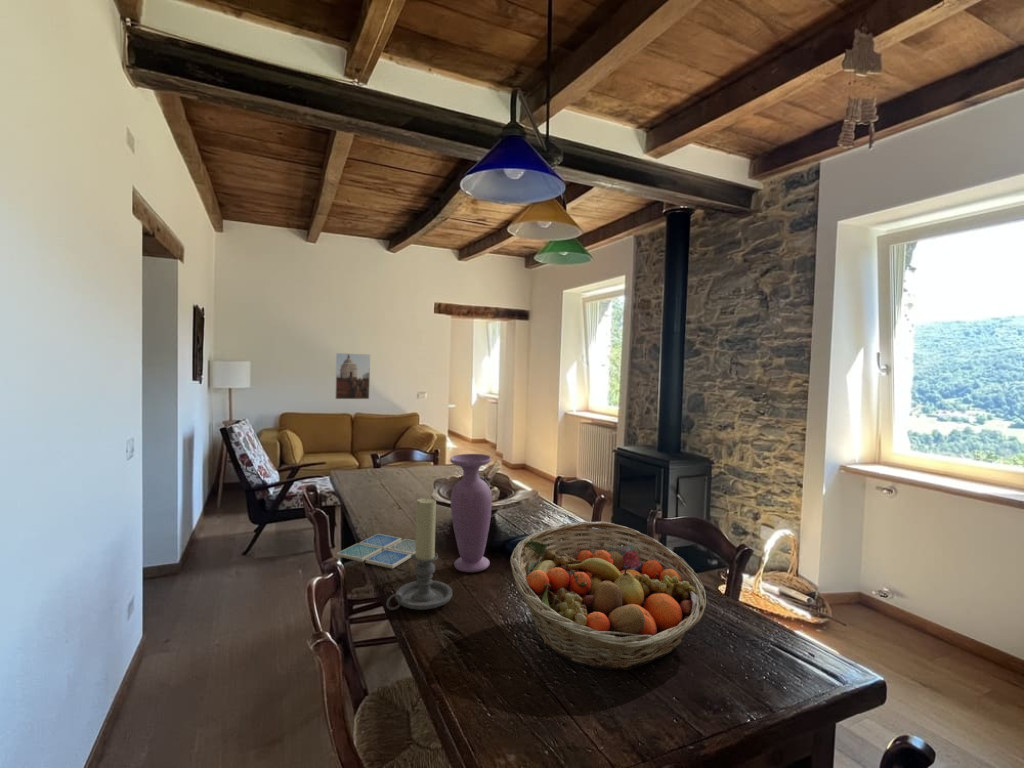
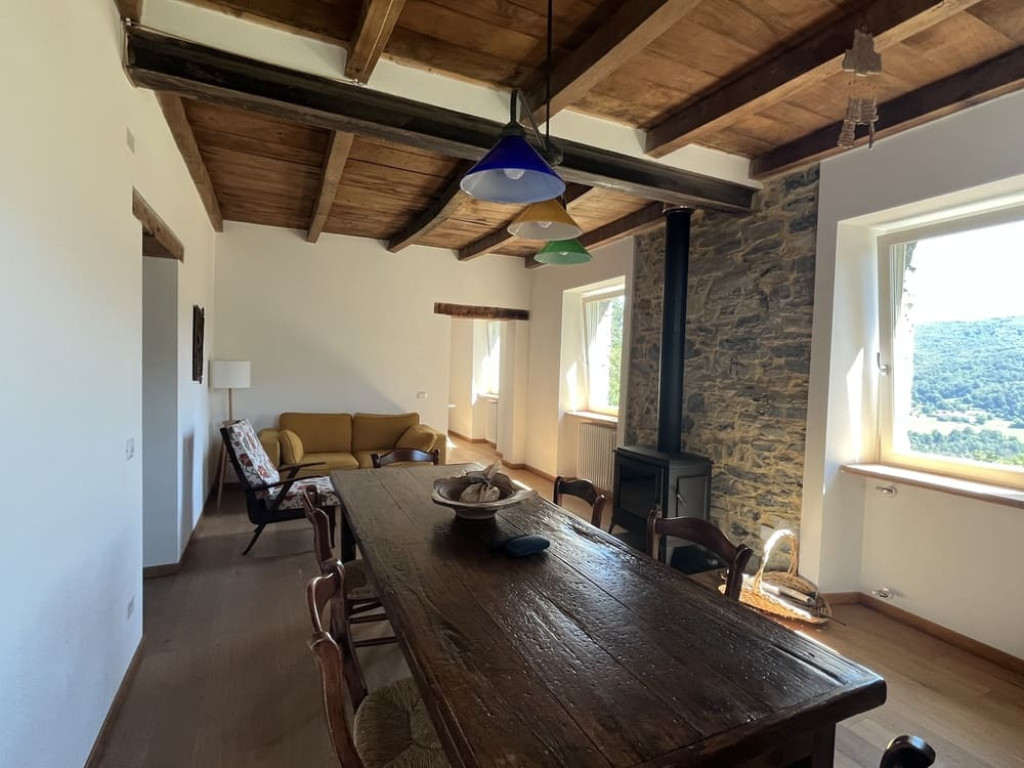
- candle holder [385,497,453,611]
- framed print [334,352,371,400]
- fruit basket [509,521,707,671]
- drink coaster [336,533,416,570]
- vase [449,453,493,573]
